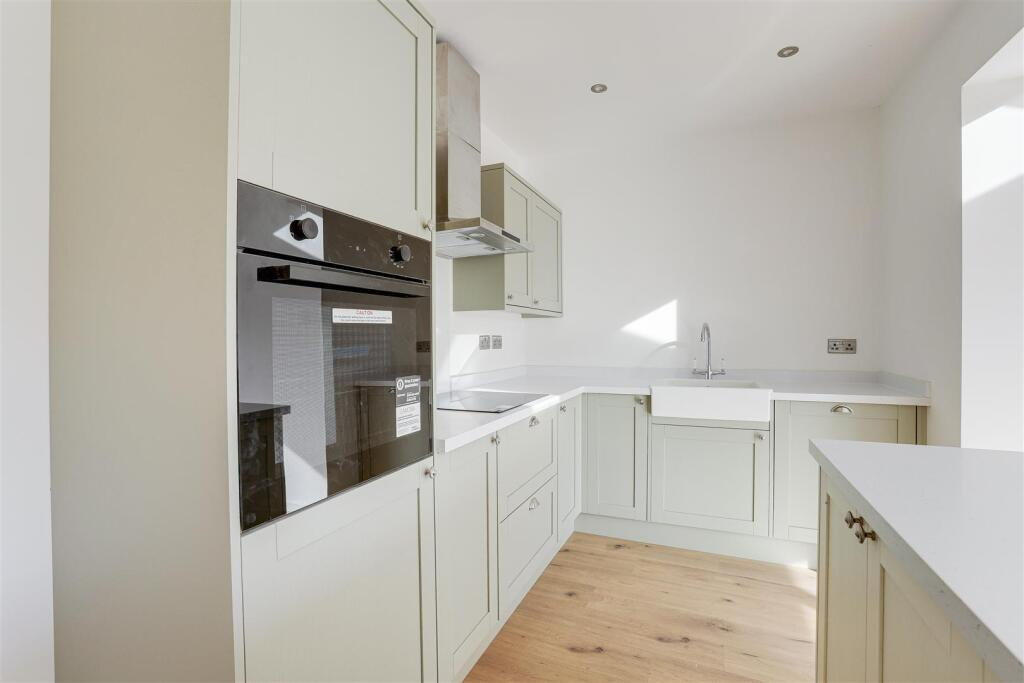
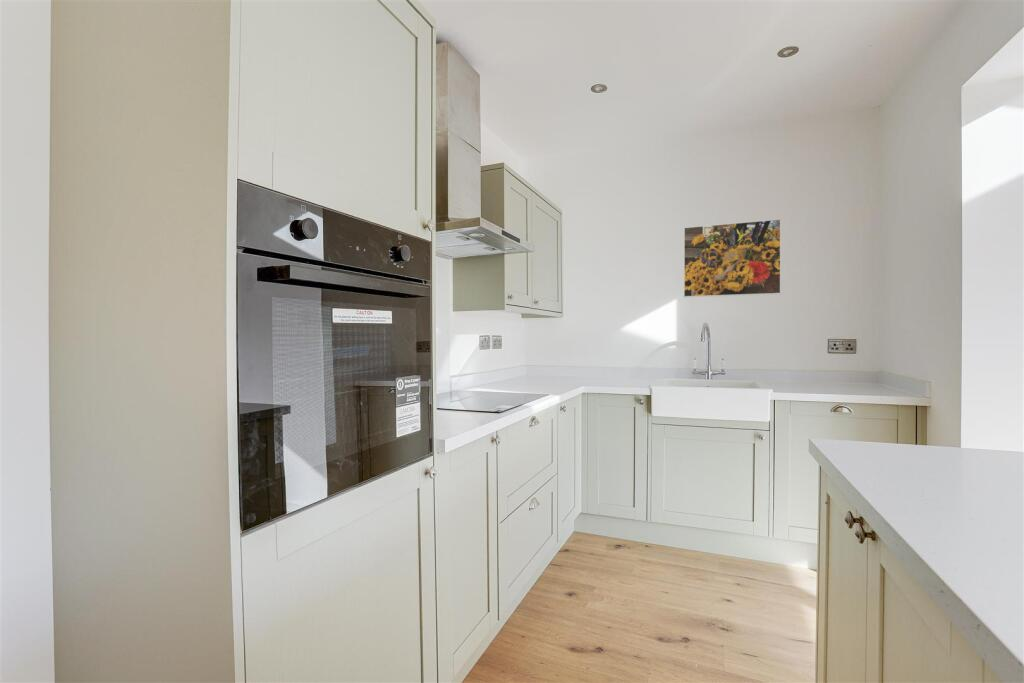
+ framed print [683,218,782,298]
